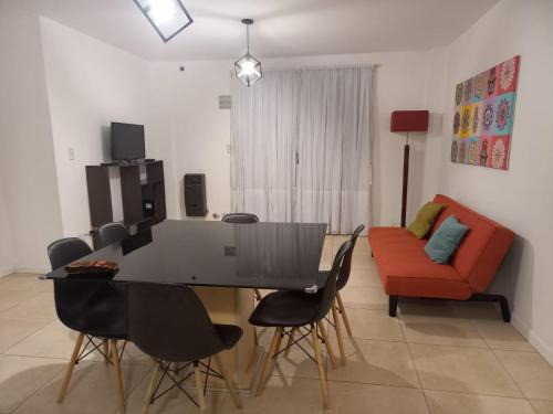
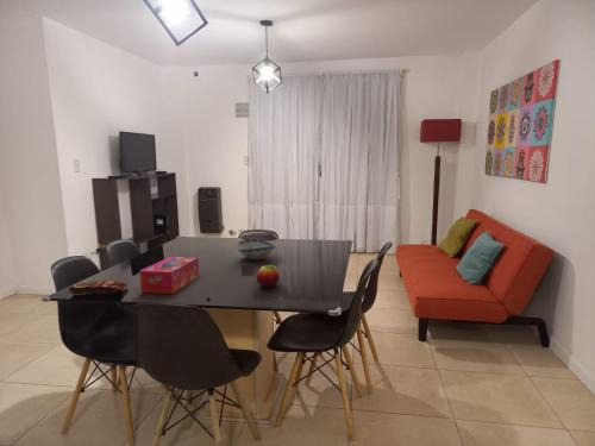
+ tissue box [139,256,200,295]
+ fruit [256,264,281,288]
+ decorative bowl [236,238,277,260]
